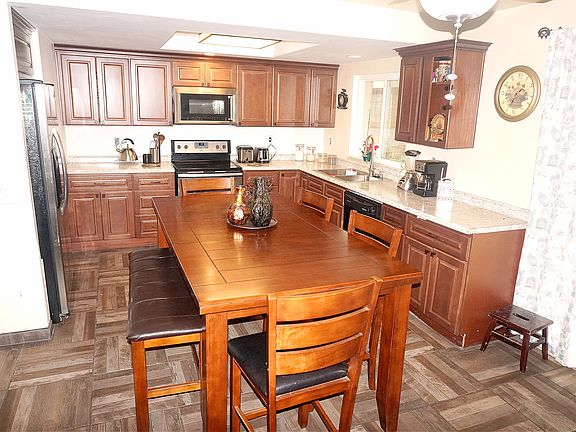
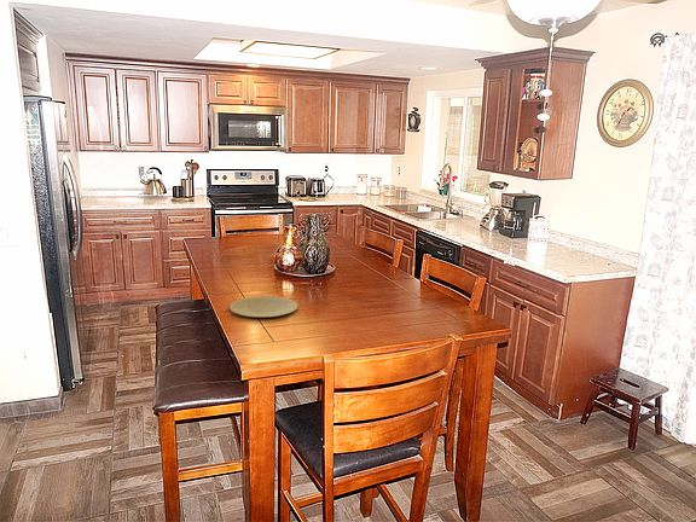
+ plate [228,295,298,319]
